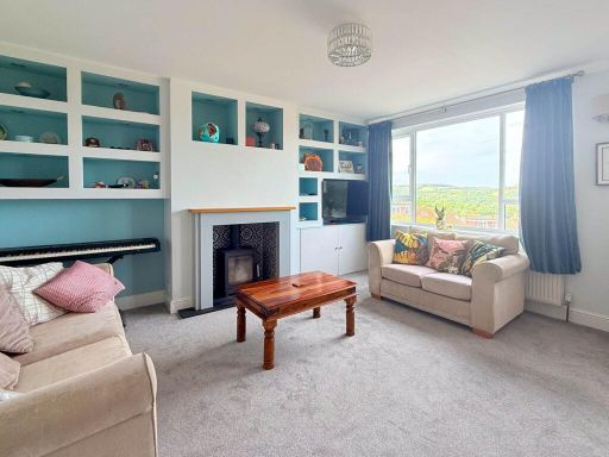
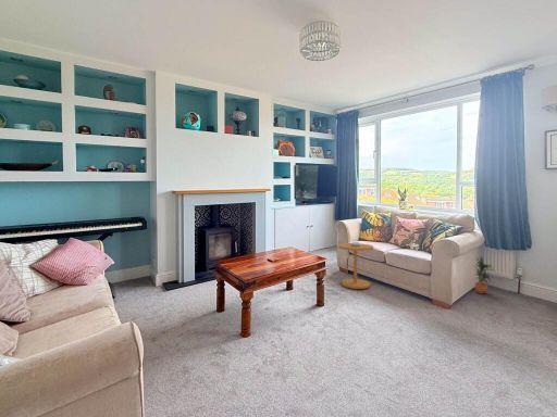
+ potted plant [473,255,495,294]
+ side table [337,241,374,290]
